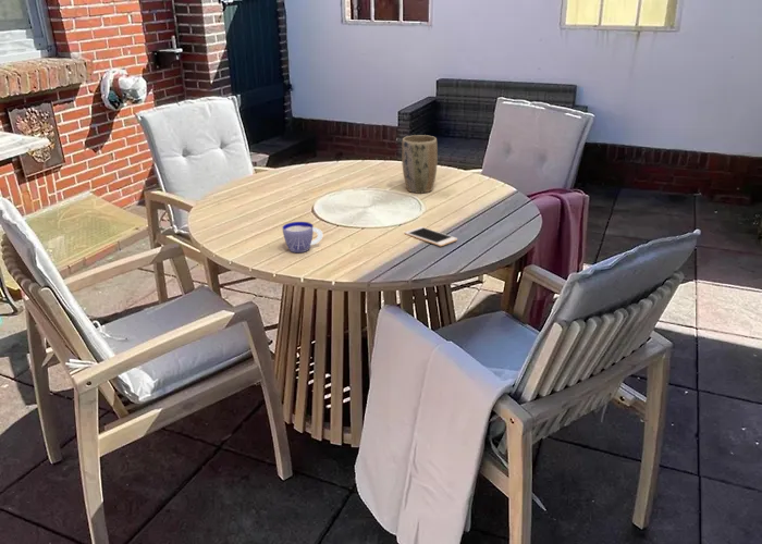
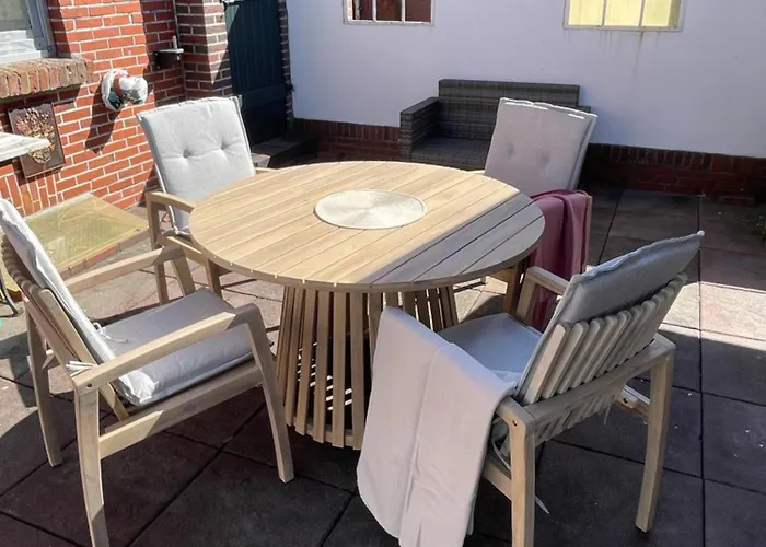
- cell phone [404,226,458,247]
- plant pot [401,134,439,195]
- cup [281,221,323,254]
